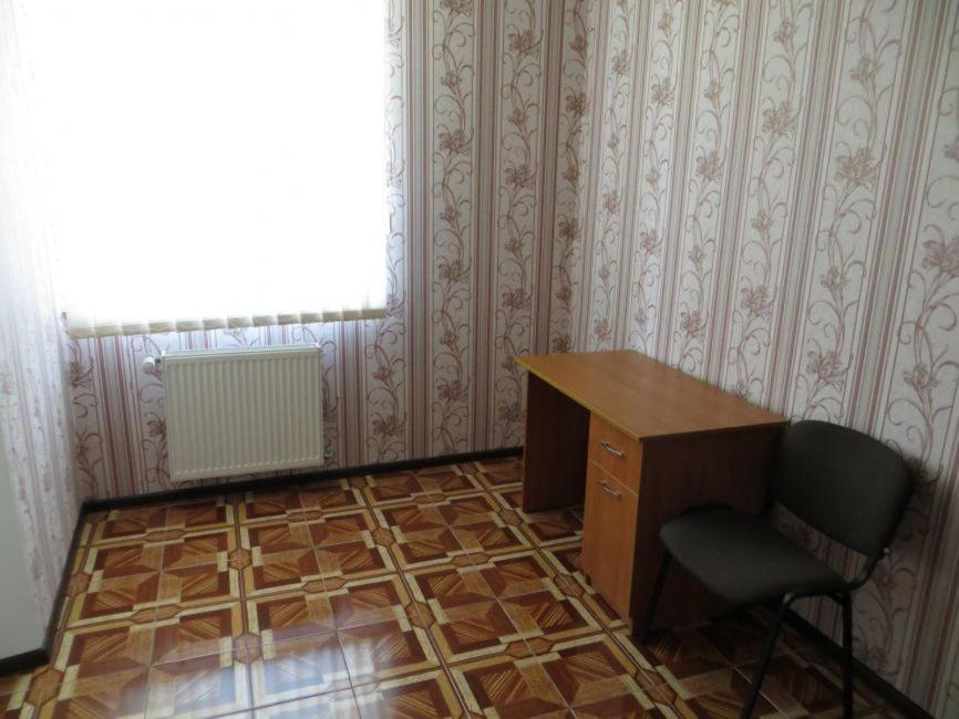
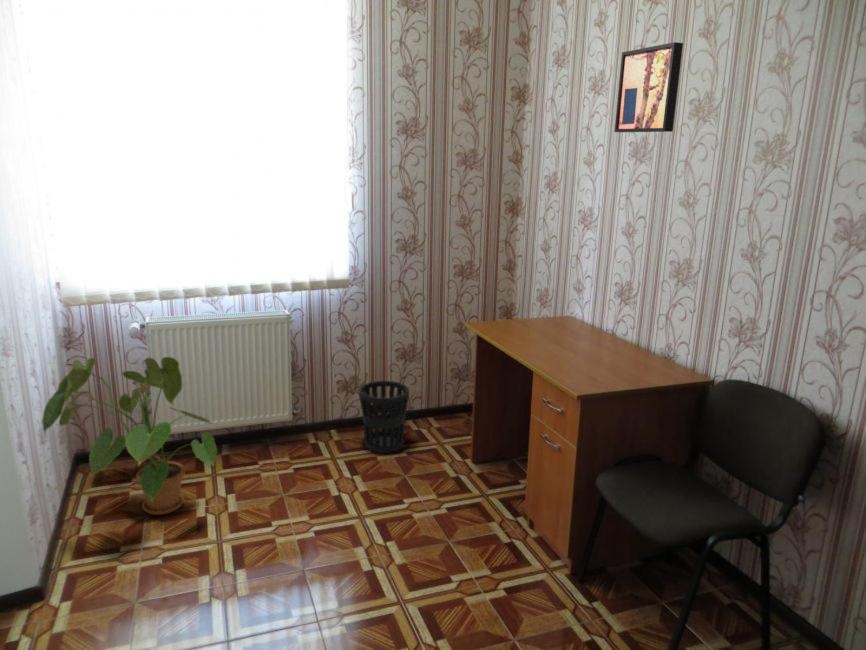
+ house plant [41,356,218,516]
+ wastebasket [358,380,410,454]
+ wall art [614,41,684,133]
